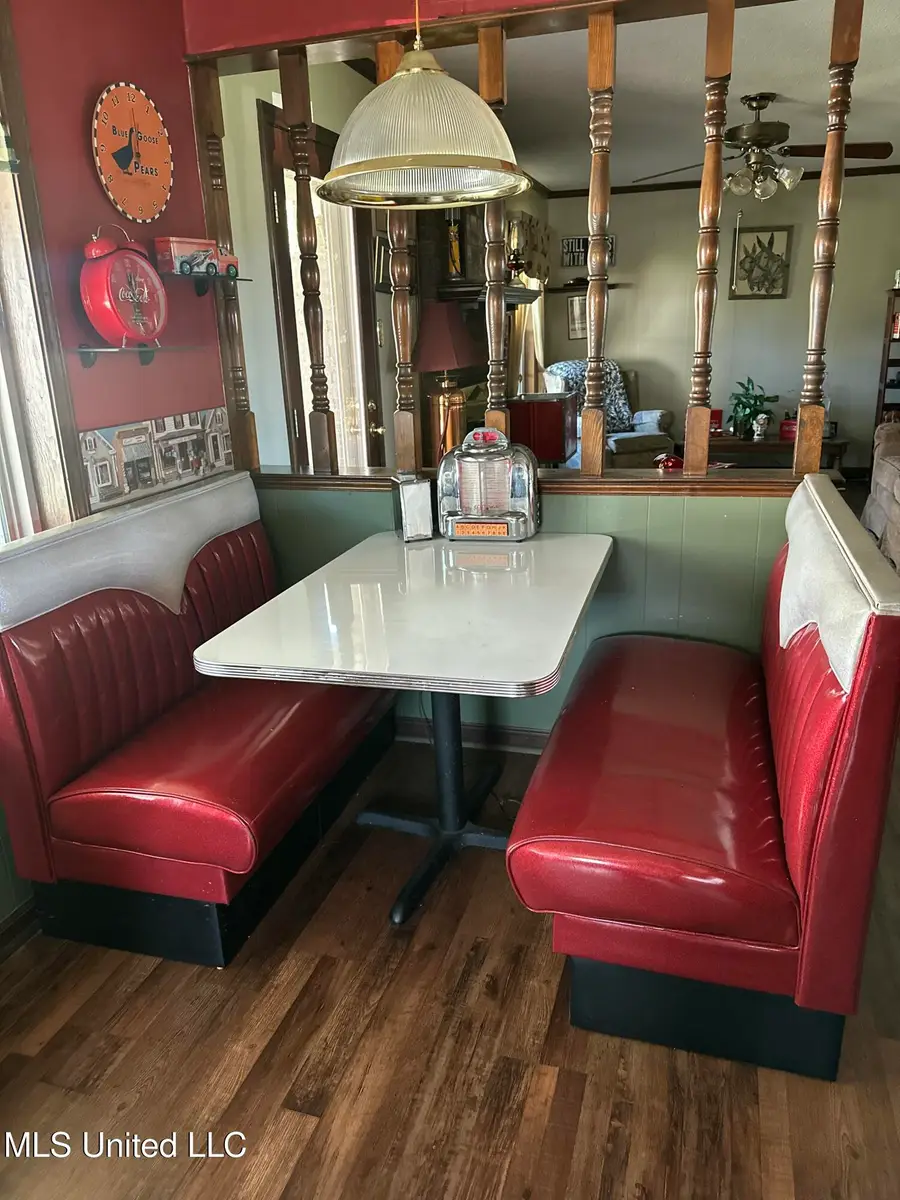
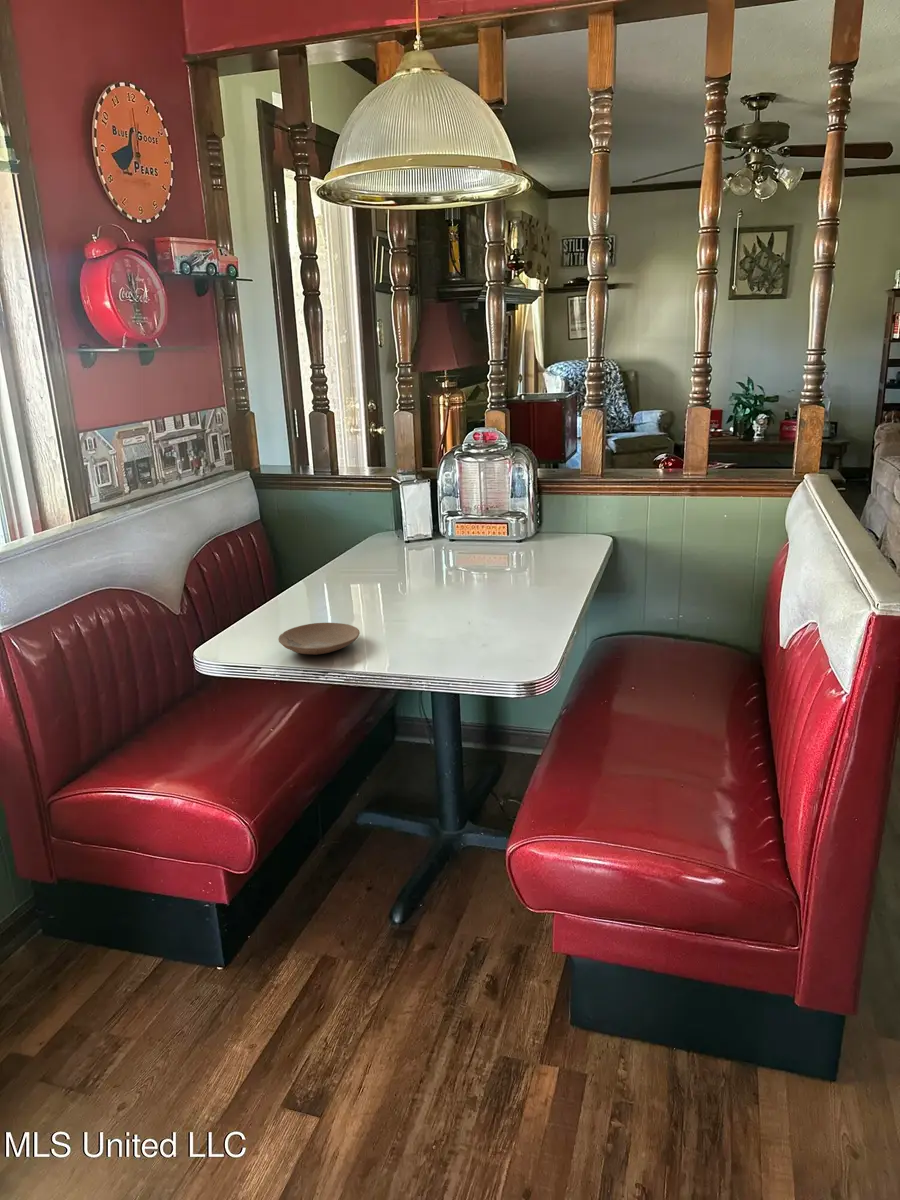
+ plate [277,622,361,655]
